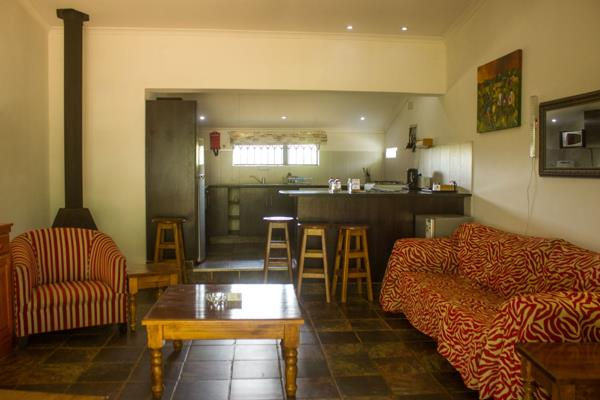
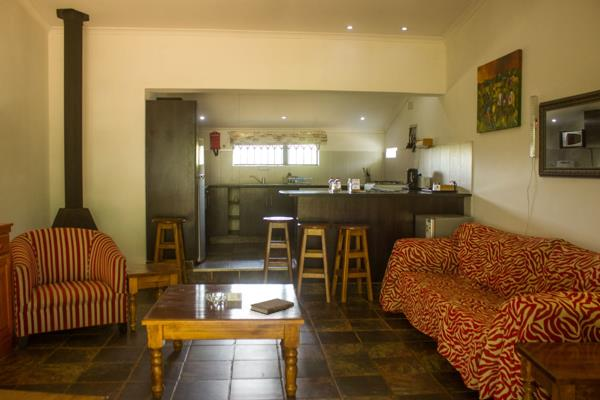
+ book [249,297,295,315]
